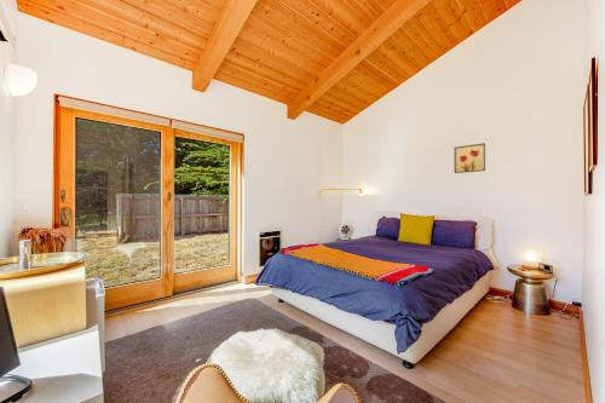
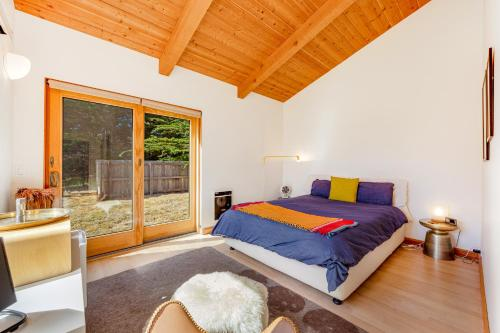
- wall art [454,142,486,174]
